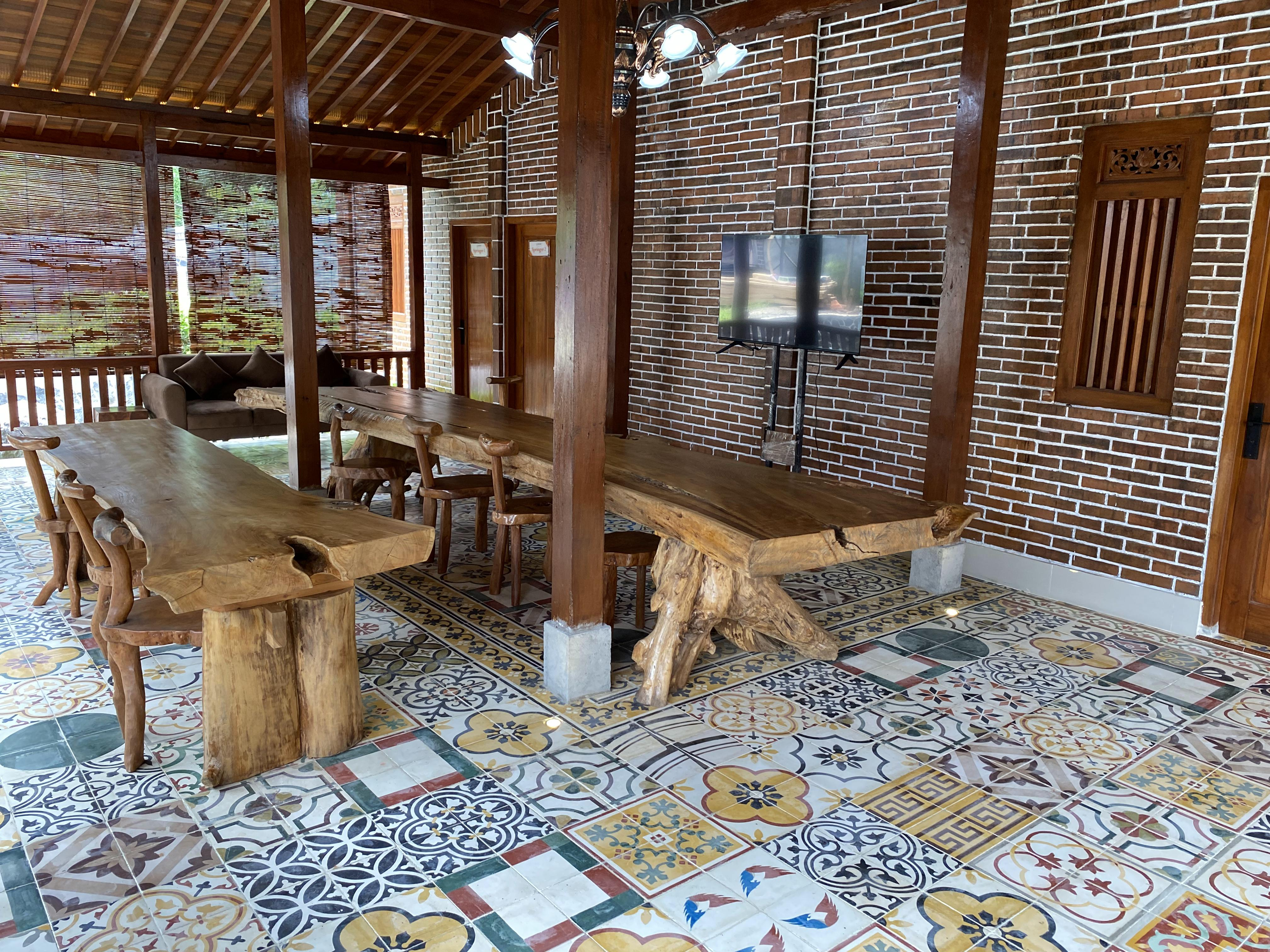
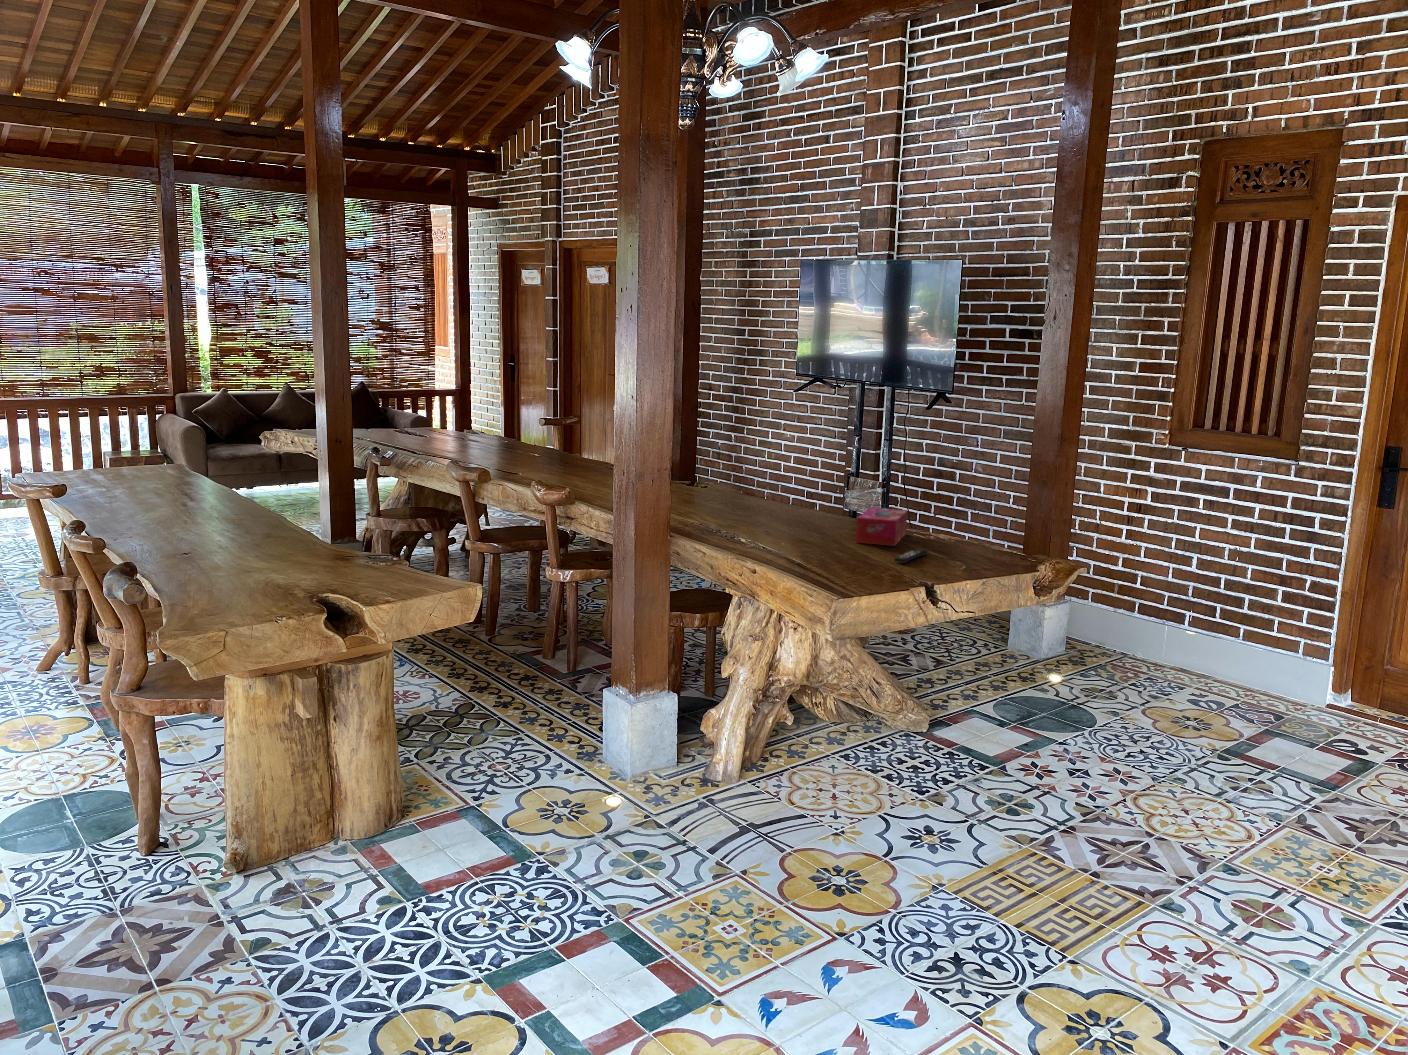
+ tissue box [856,506,908,546]
+ remote control [894,549,928,563]
